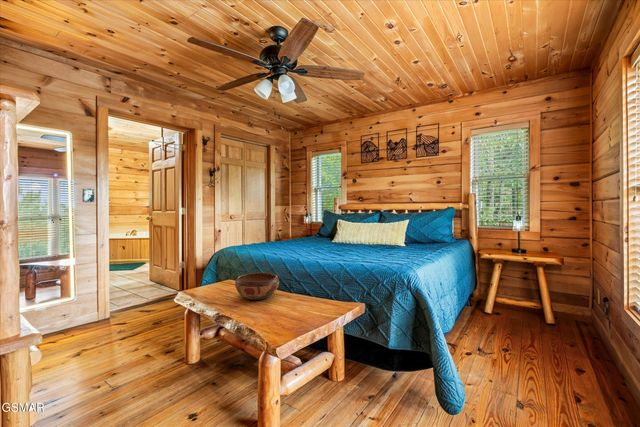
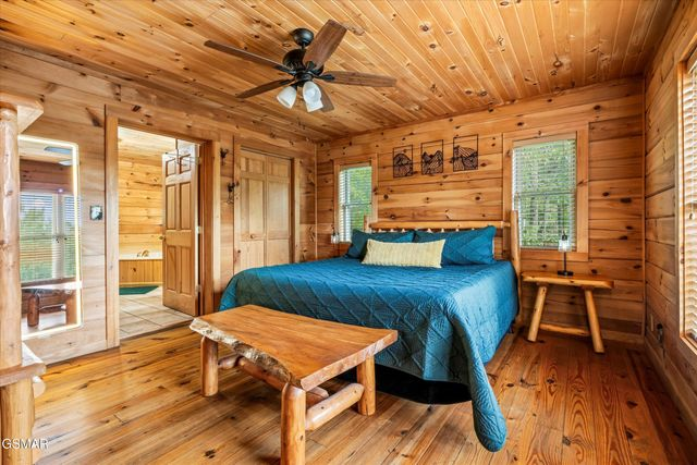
- decorative bowl [234,272,280,301]
